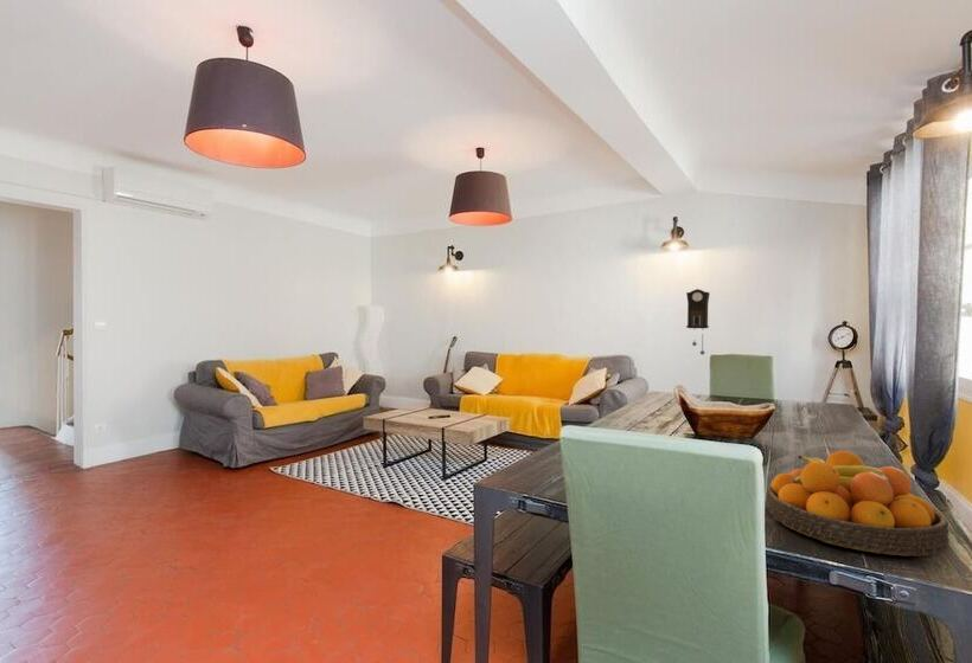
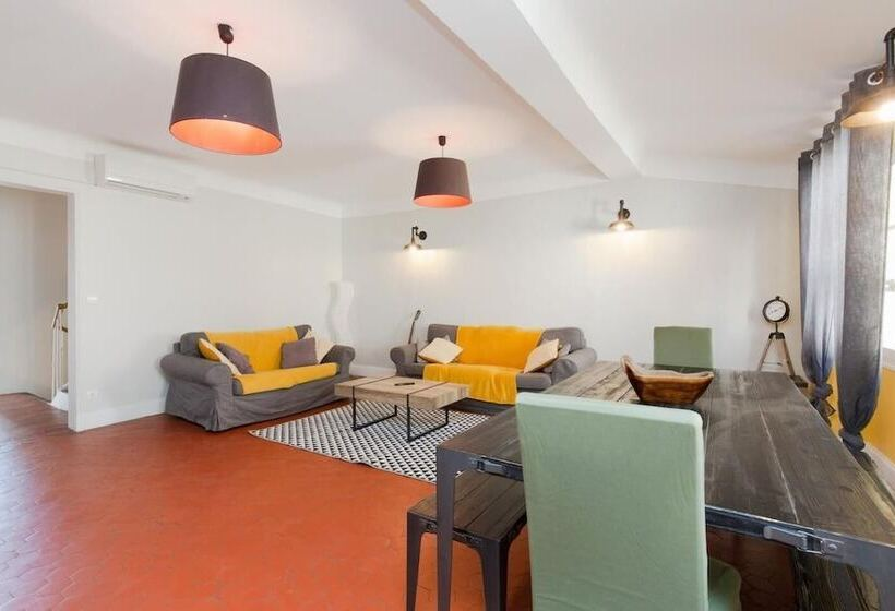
- fruit bowl [766,450,951,558]
- pendulum clock [685,288,711,355]
